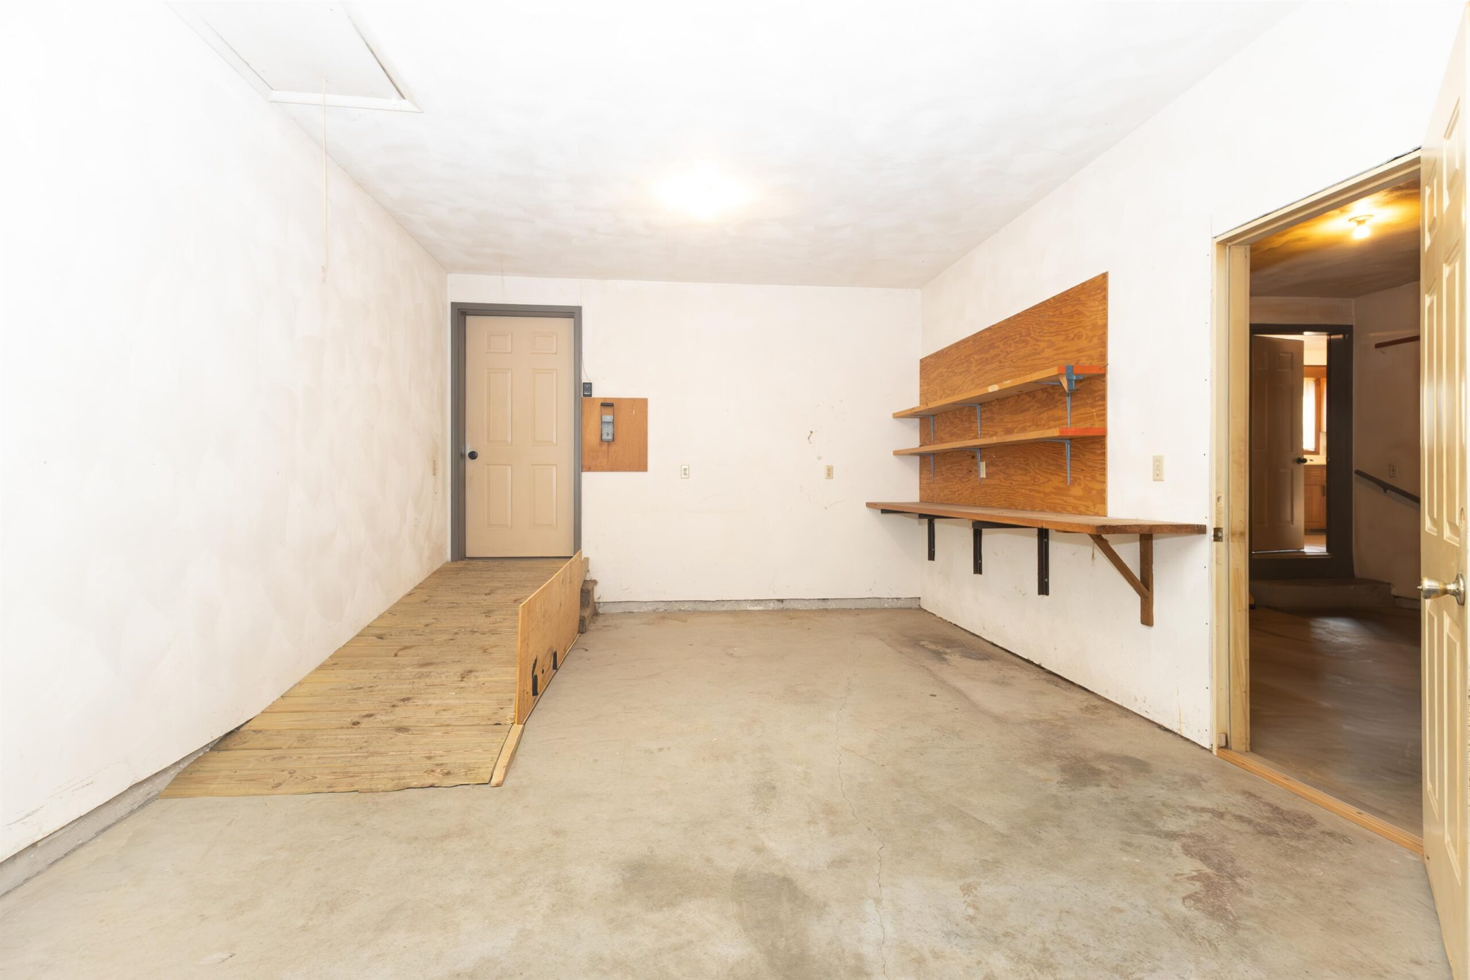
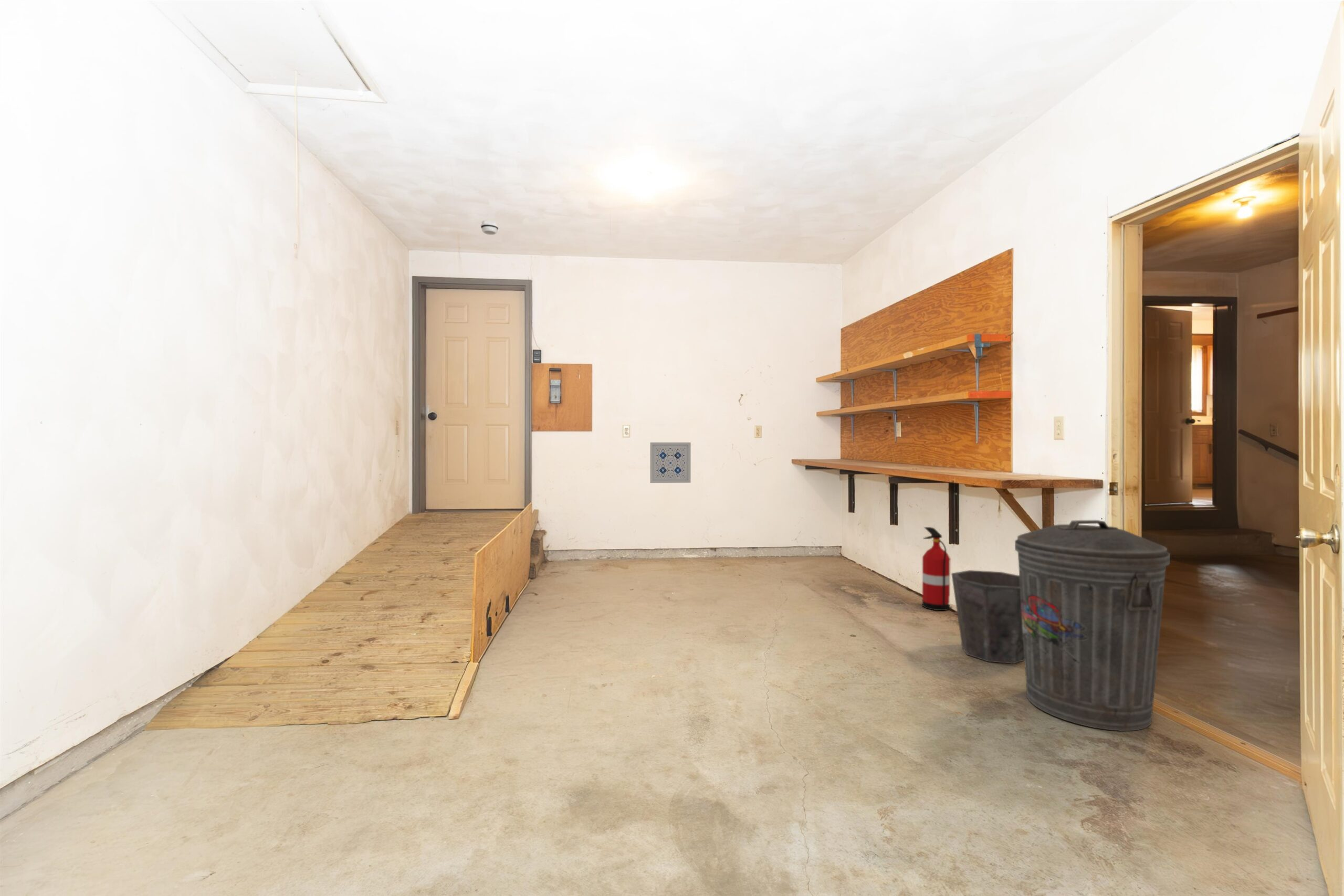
+ trash can [1014,520,1171,732]
+ smoke detector [480,220,499,235]
+ fire extinguisher [922,526,951,611]
+ wall art [649,442,691,483]
+ waste bin [951,570,1025,665]
